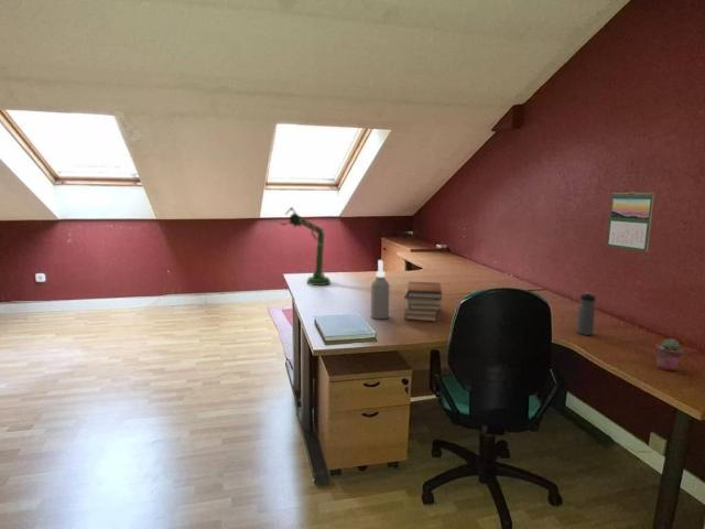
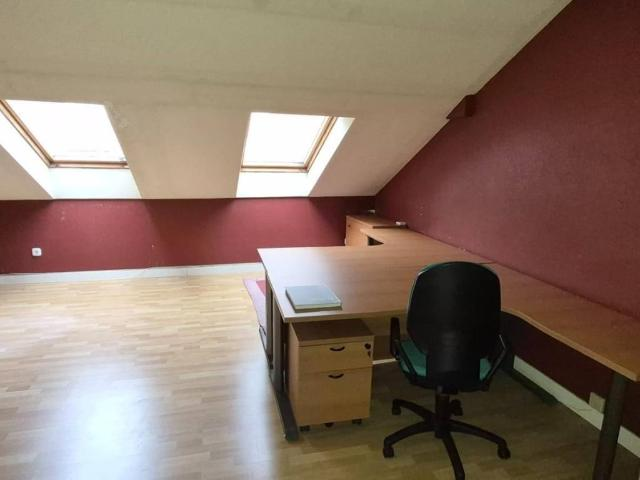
- book stack [403,281,443,322]
- desk lamp [280,206,332,287]
- water bottle [575,291,597,336]
- spray bottle [370,259,390,320]
- potted succulent [654,338,685,371]
- calendar [606,191,655,253]
